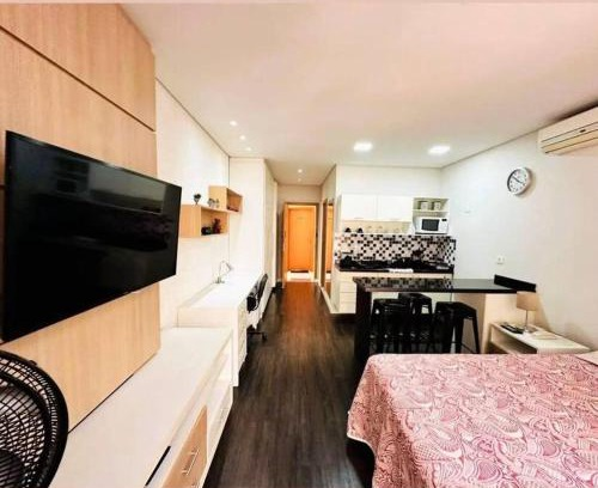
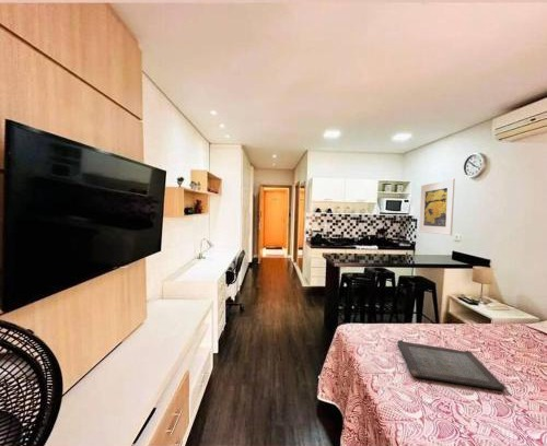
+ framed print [418,177,456,236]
+ serving tray [396,339,507,391]
